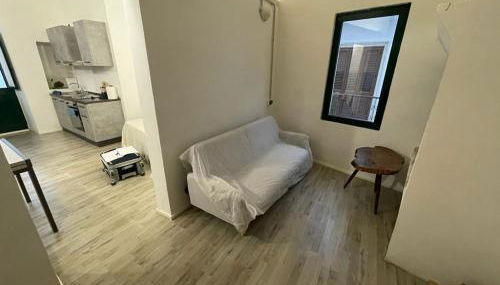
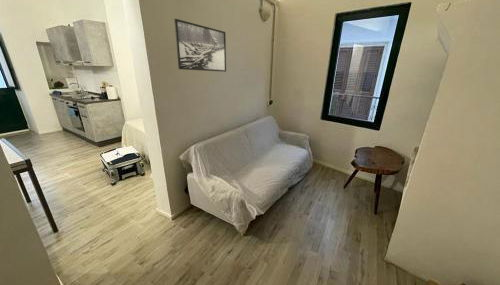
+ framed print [173,18,227,73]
